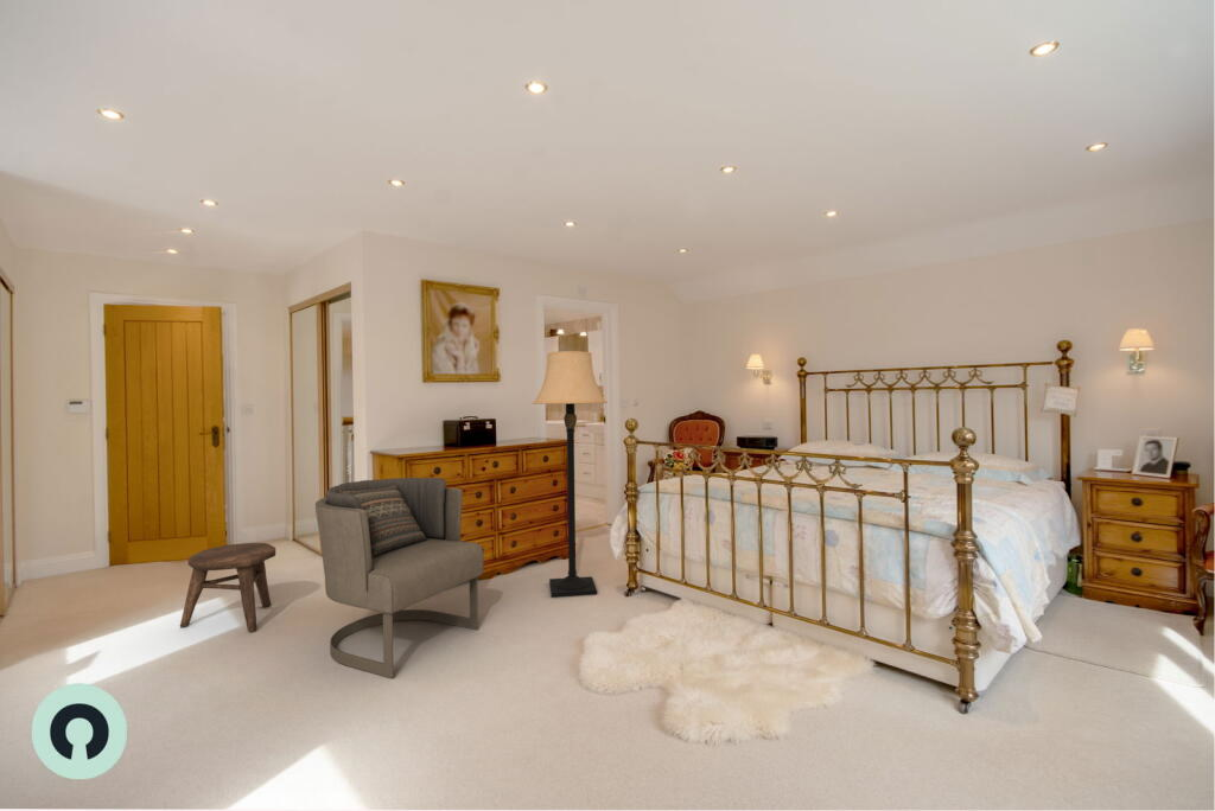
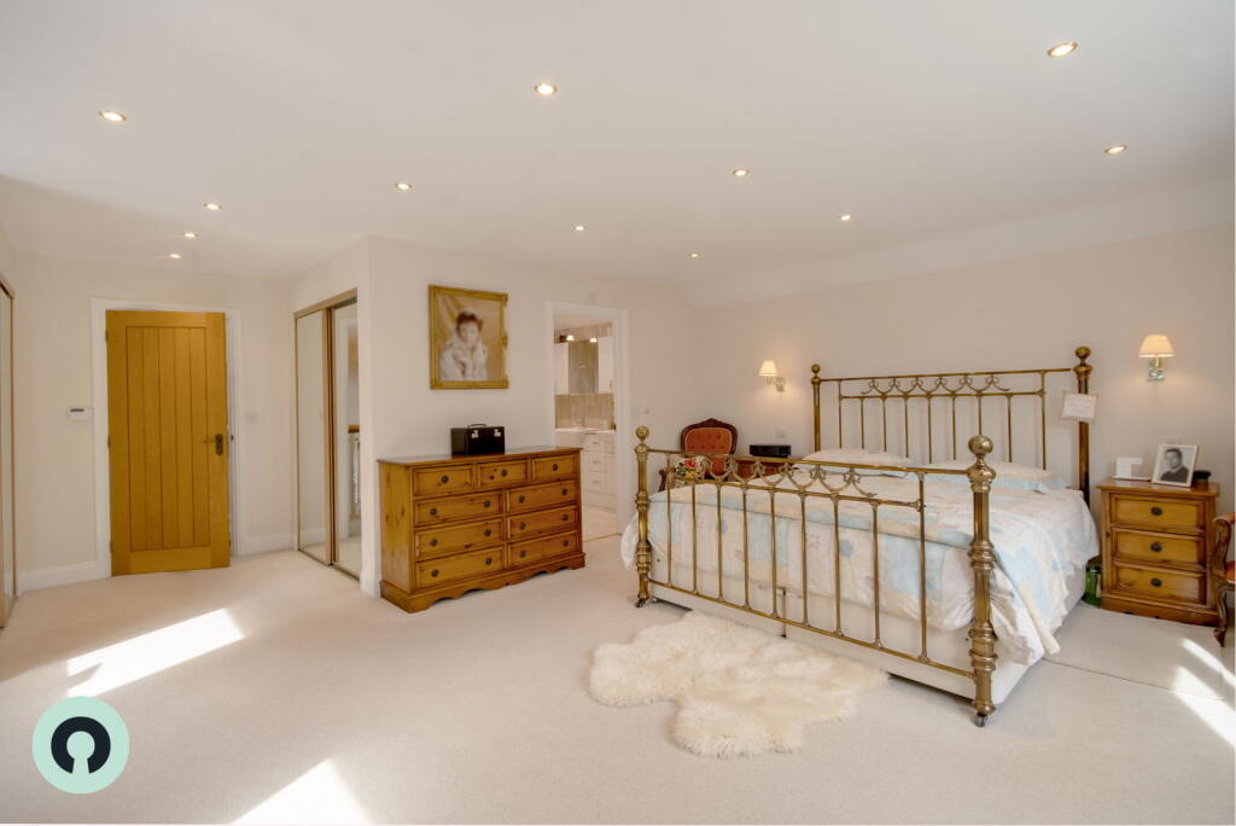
- lamp [532,350,608,598]
- armchair [314,477,484,679]
- stool [179,542,276,633]
